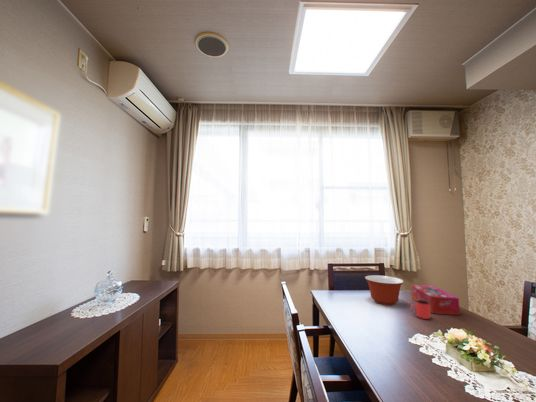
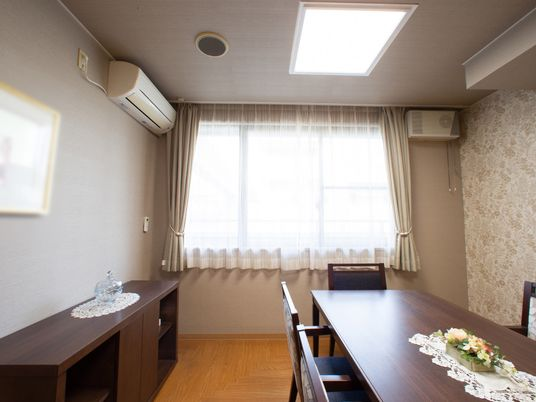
- cup [409,300,431,320]
- tissue box [410,284,461,316]
- mixing bowl [364,274,405,306]
